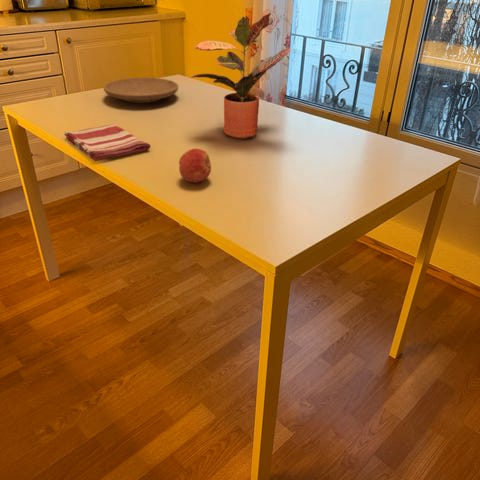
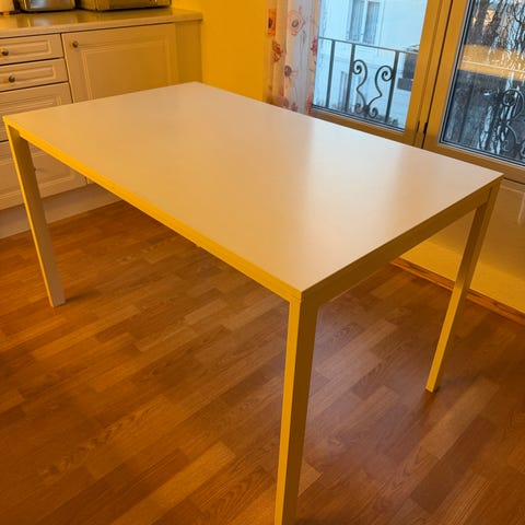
- dish towel [63,124,151,162]
- plate [103,77,180,104]
- apple [178,148,212,183]
- potted plant [190,12,292,139]
